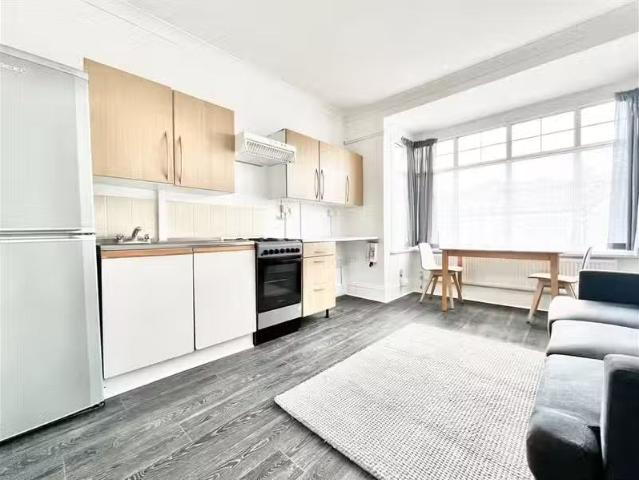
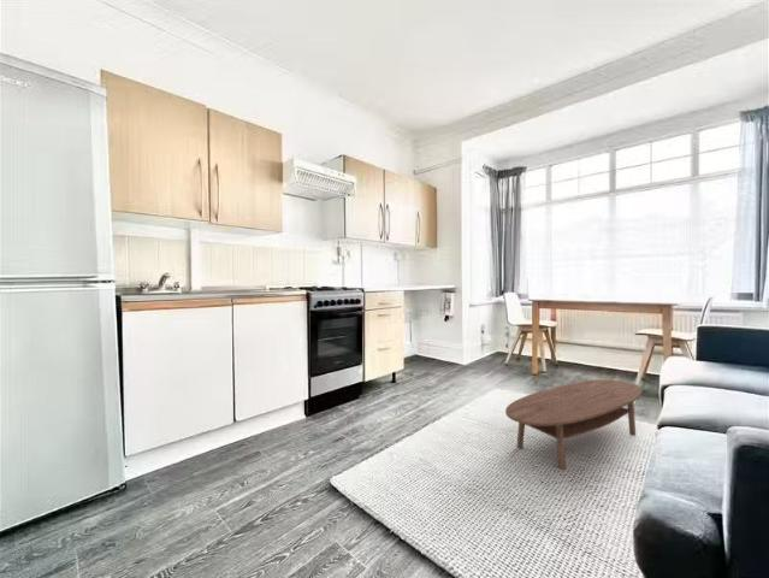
+ coffee table [504,378,643,471]
